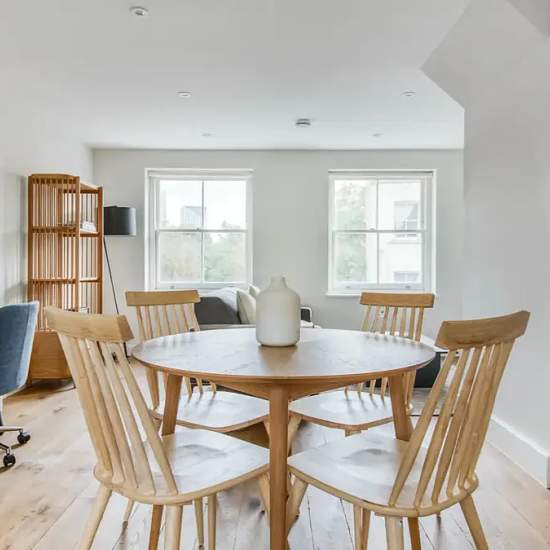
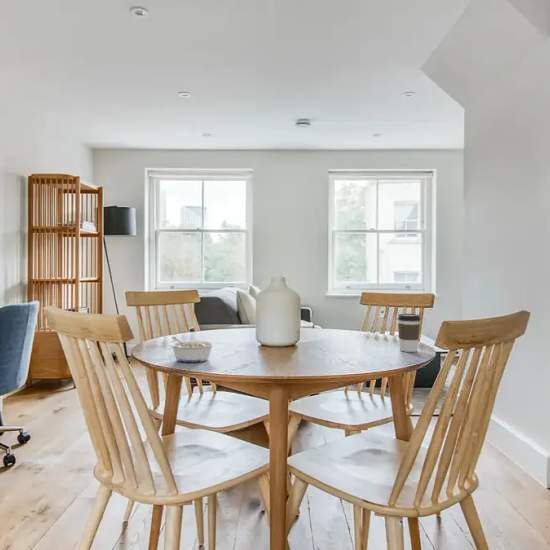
+ coffee cup [396,313,422,353]
+ legume [168,336,216,363]
